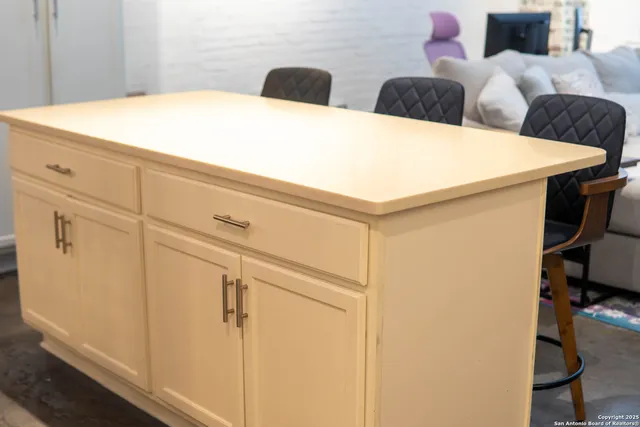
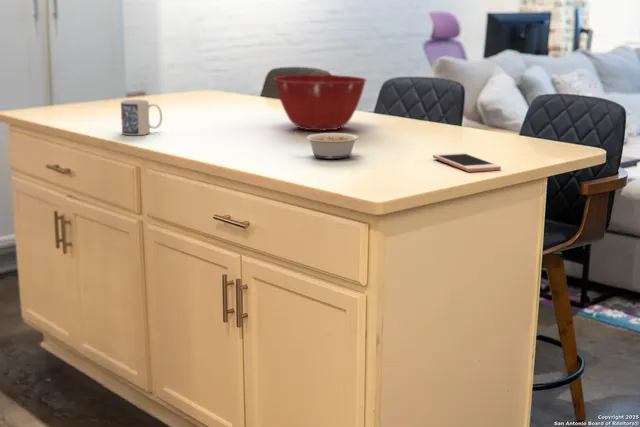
+ legume [294,131,360,160]
+ mixing bowl [273,74,367,131]
+ cell phone [432,152,502,173]
+ mug [120,99,163,136]
